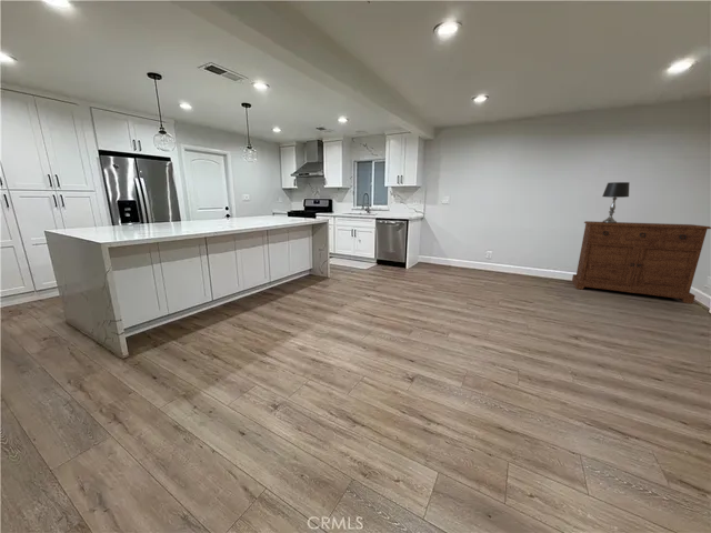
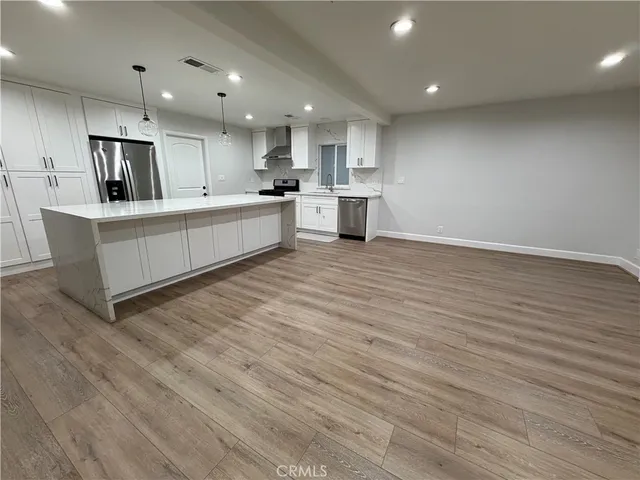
- table lamp [601,181,631,223]
- sideboard [571,220,711,304]
